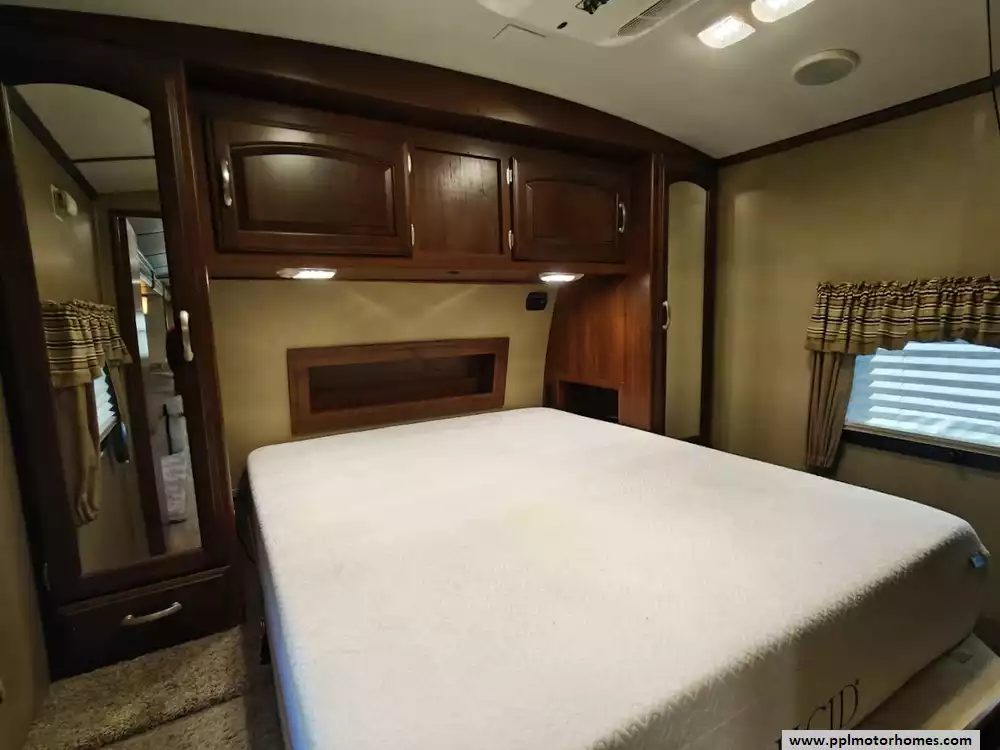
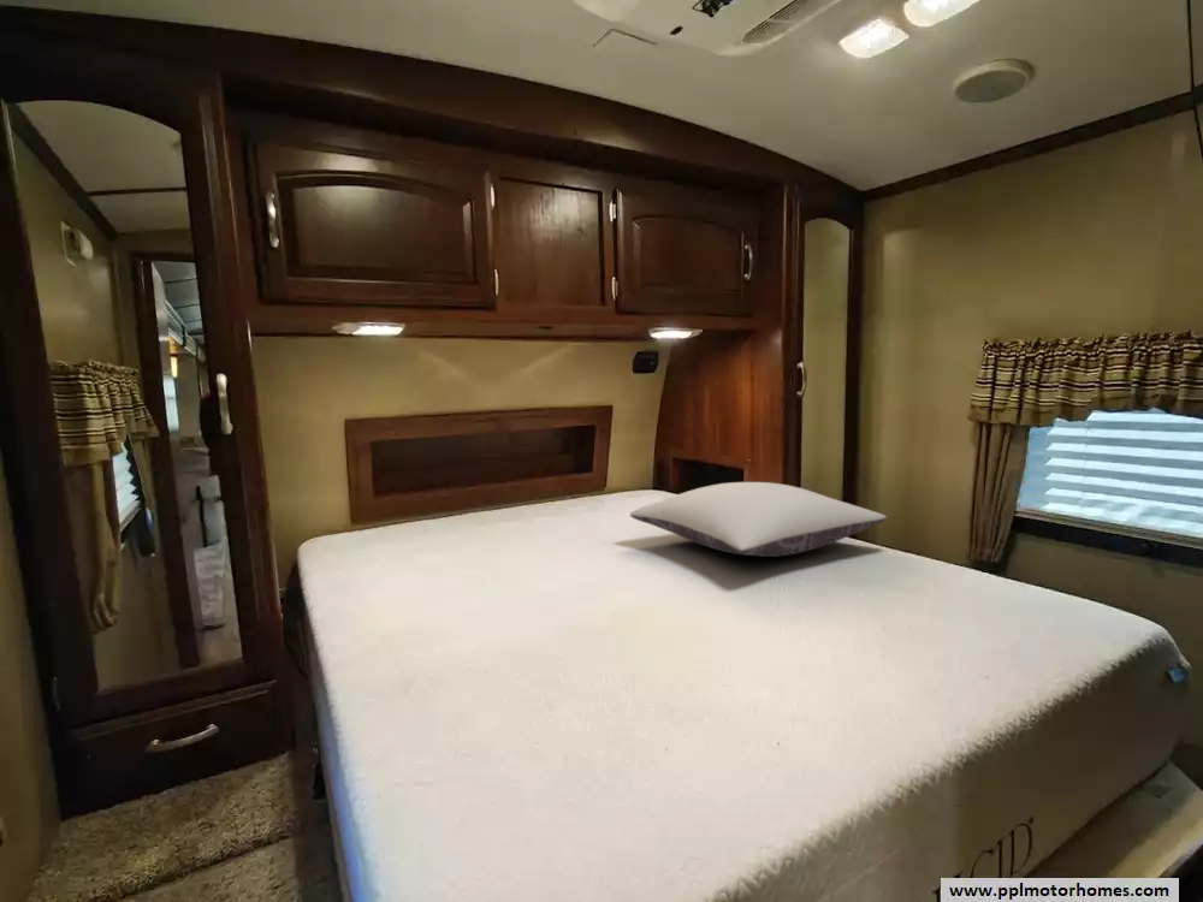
+ pillow [629,481,888,558]
